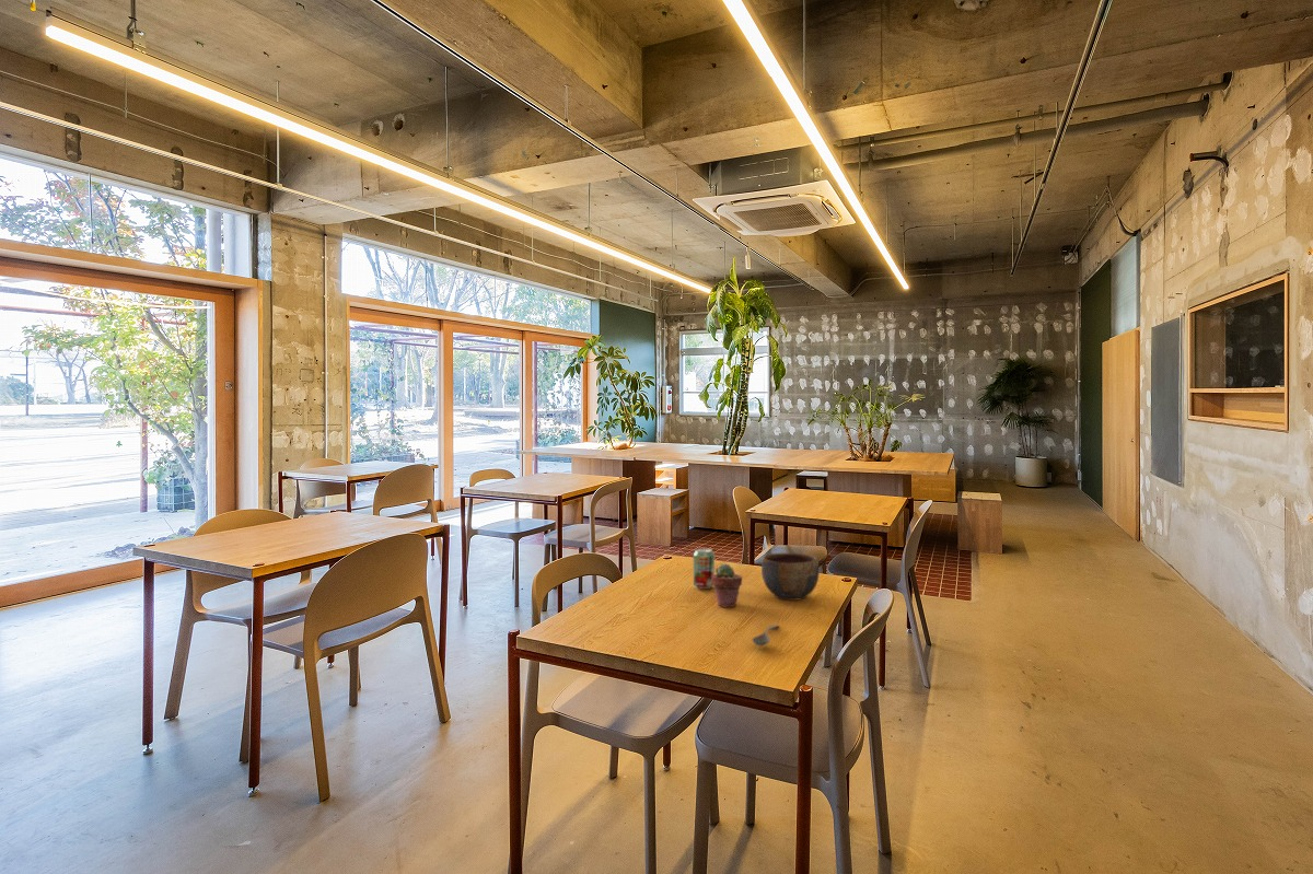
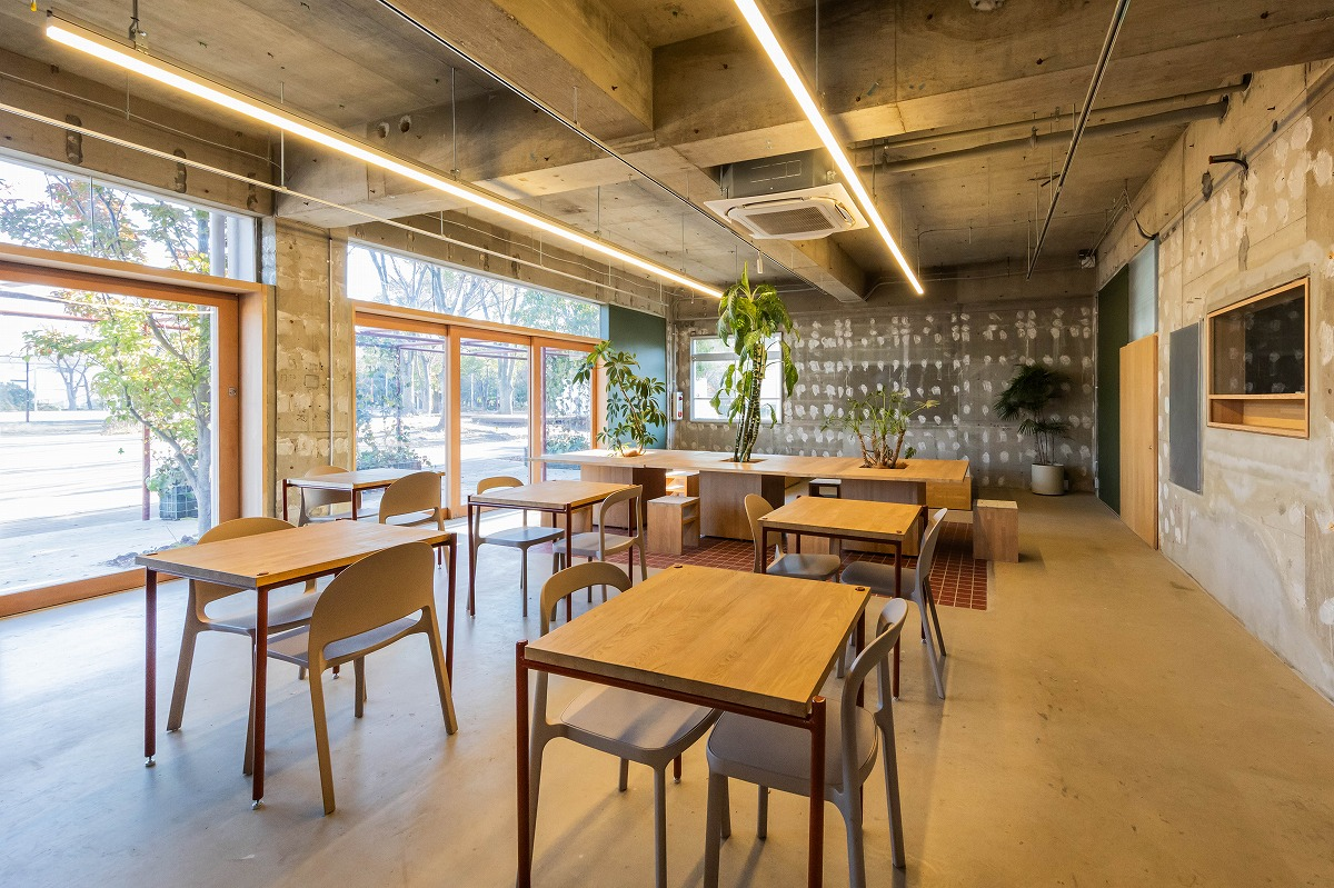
- beverage can [693,547,716,590]
- soupspoon [751,625,780,646]
- bowl [760,552,821,602]
- potted succulent [711,562,743,608]
